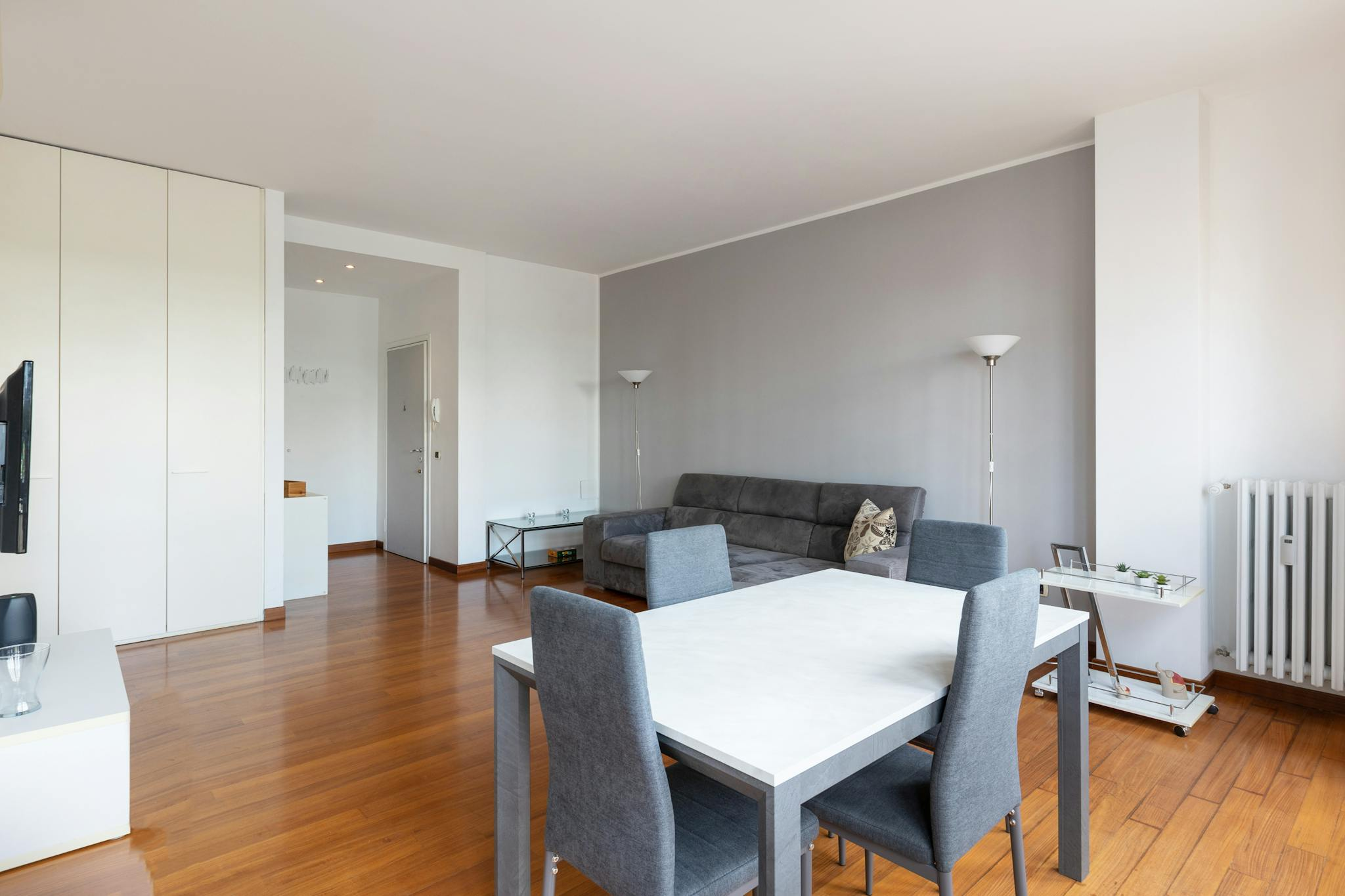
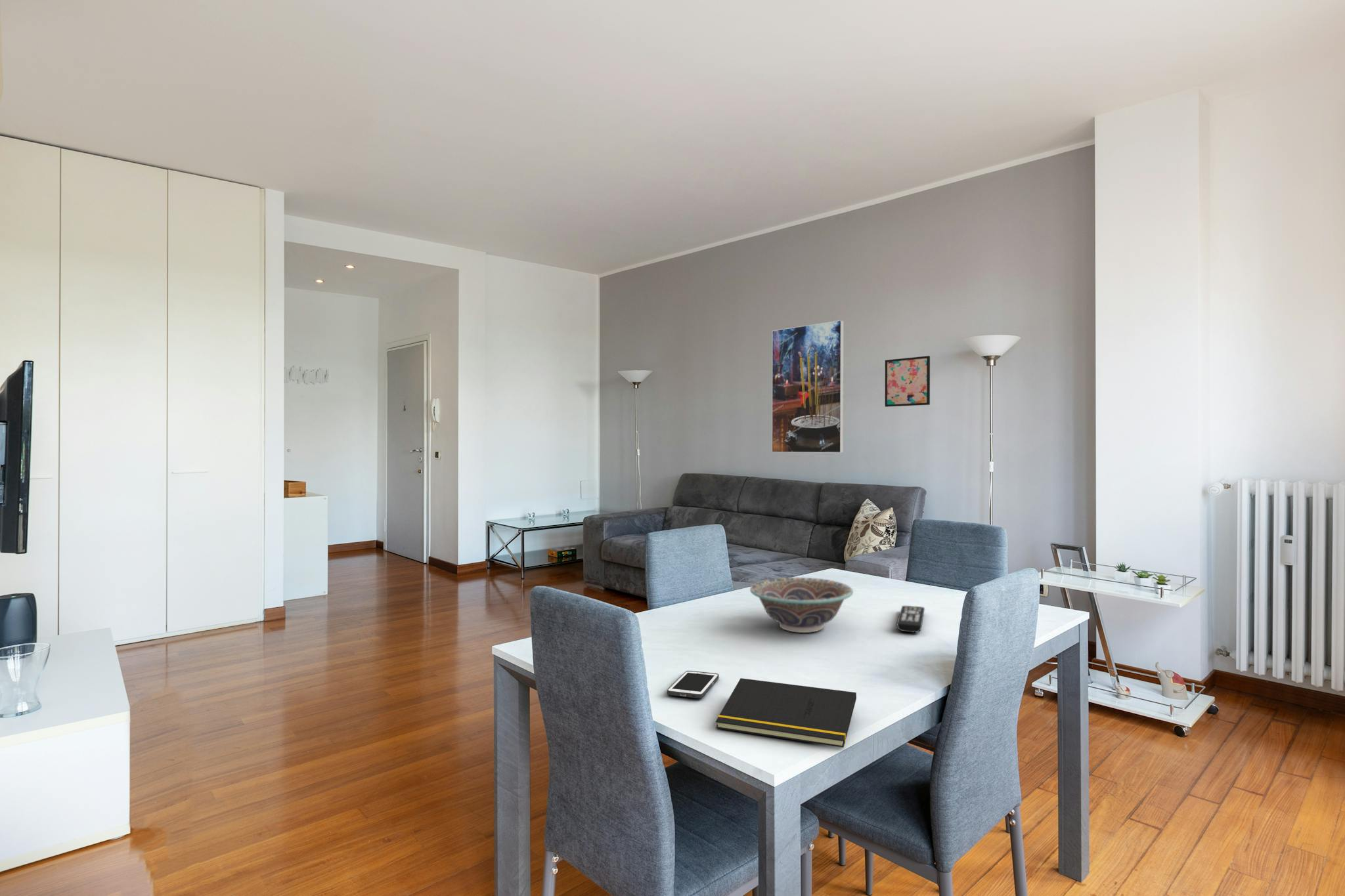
+ remote control [896,605,925,633]
+ cell phone [667,670,720,699]
+ decorative bowl [749,577,854,633]
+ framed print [771,320,844,454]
+ wall art [885,355,931,408]
+ notepad [715,677,857,748]
